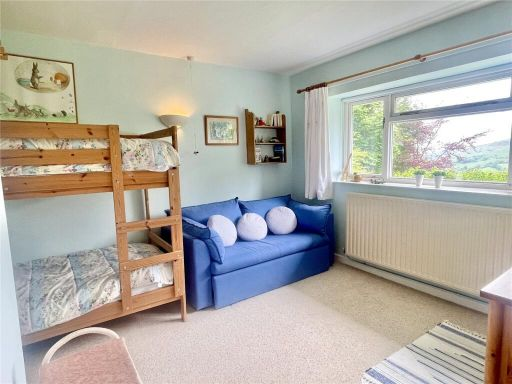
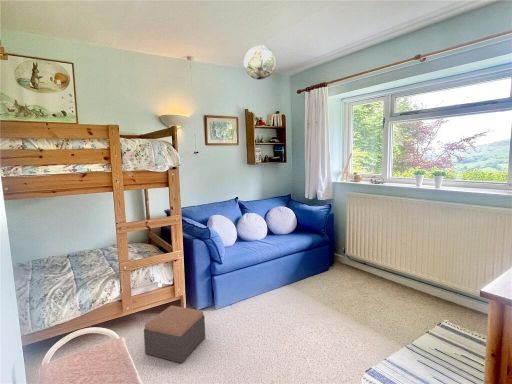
+ footstool [143,305,206,364]
+ decorative vase [243,45,277,80]
